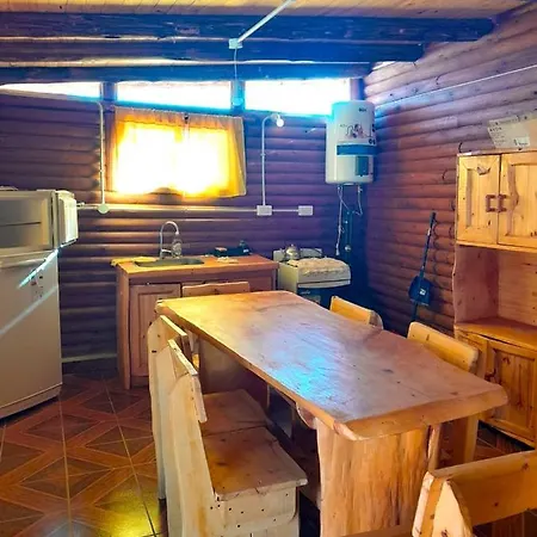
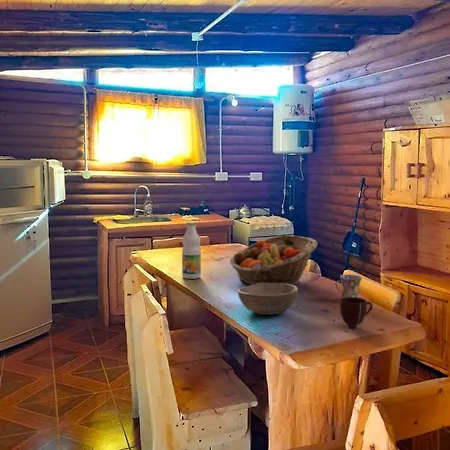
+ bowl [237,283,299,316]
+ mug [335,274,363,299]
+ bottle [181,221,202,280]
+ mug [339,297,374,329]
+ fruit basket [229,234,318,286]
